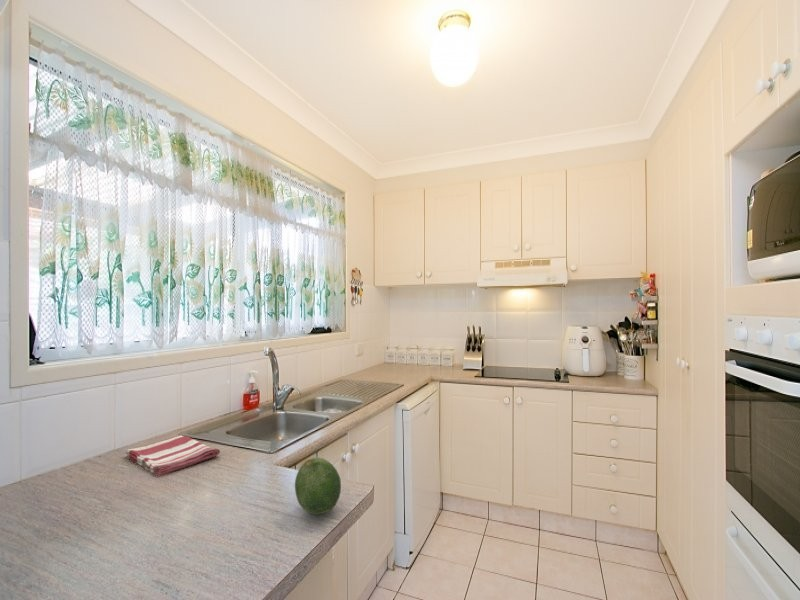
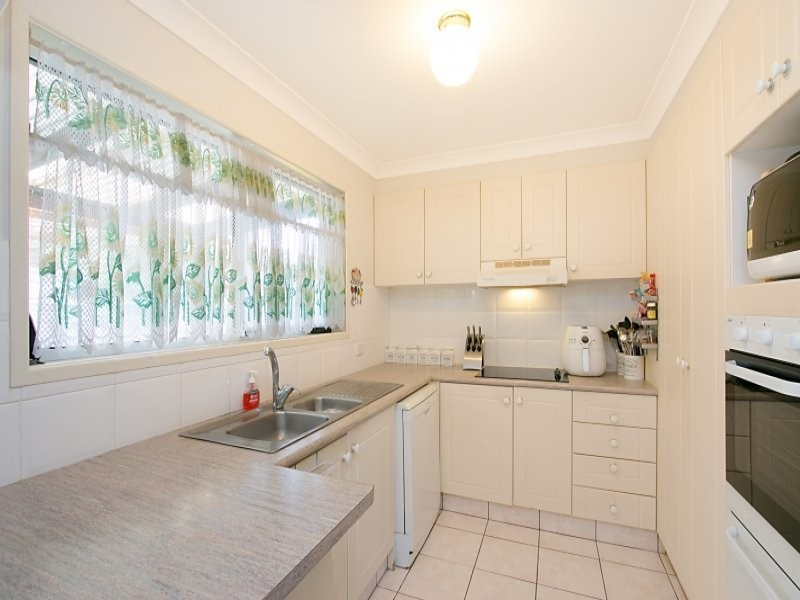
- fruit [294,456,342,515]
- dish towel [125,434,221,478]
